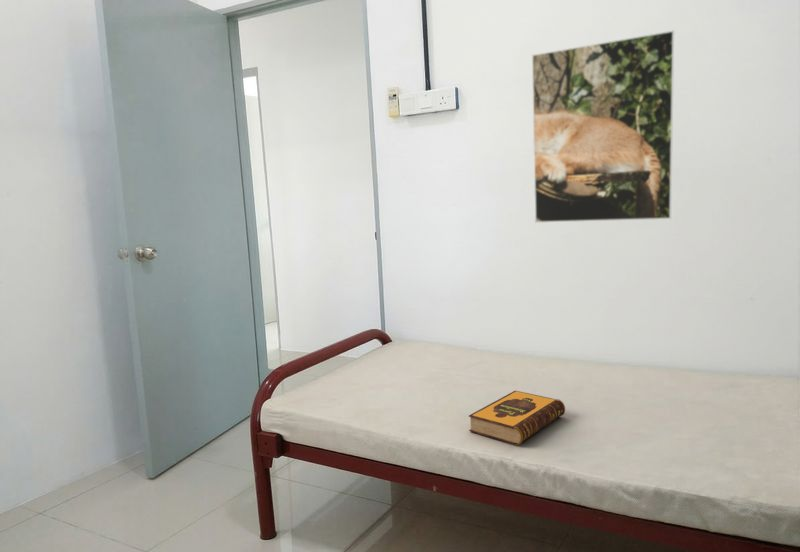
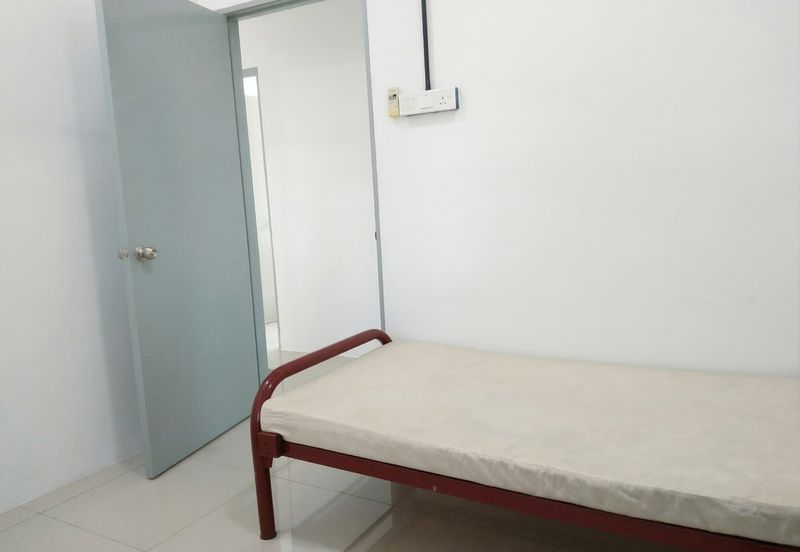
- hardback book [468,390,566,446]
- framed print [531,29,675,224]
